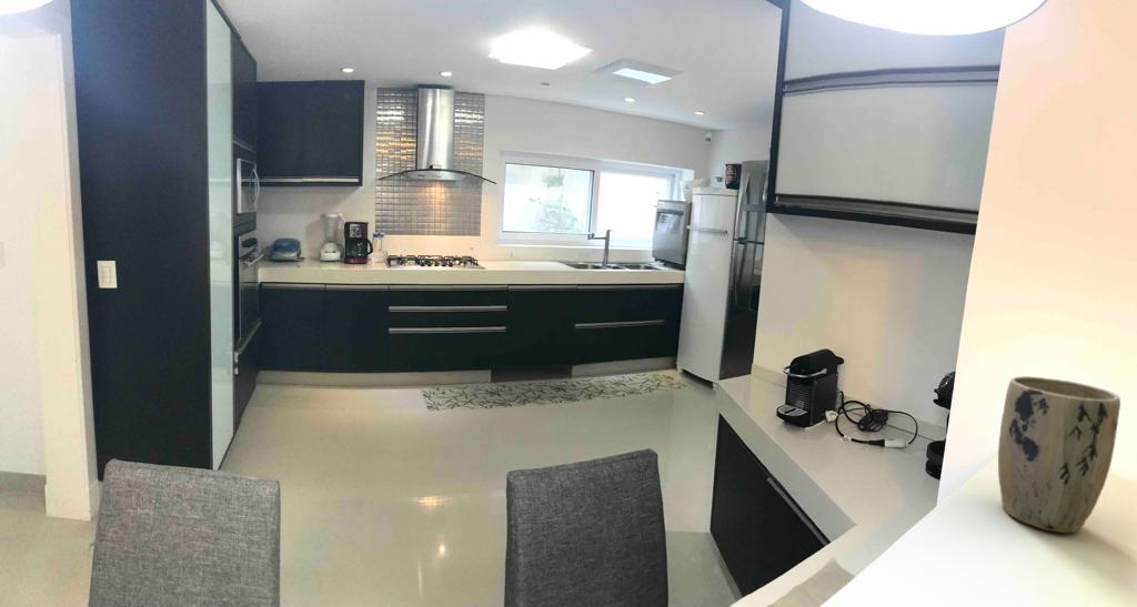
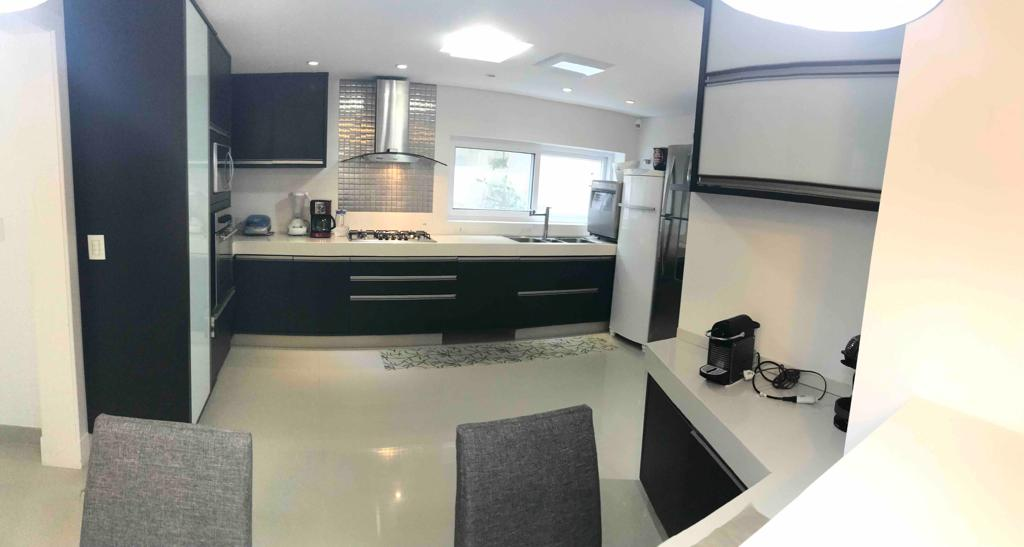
- plant pot [997,375,1121,534]
